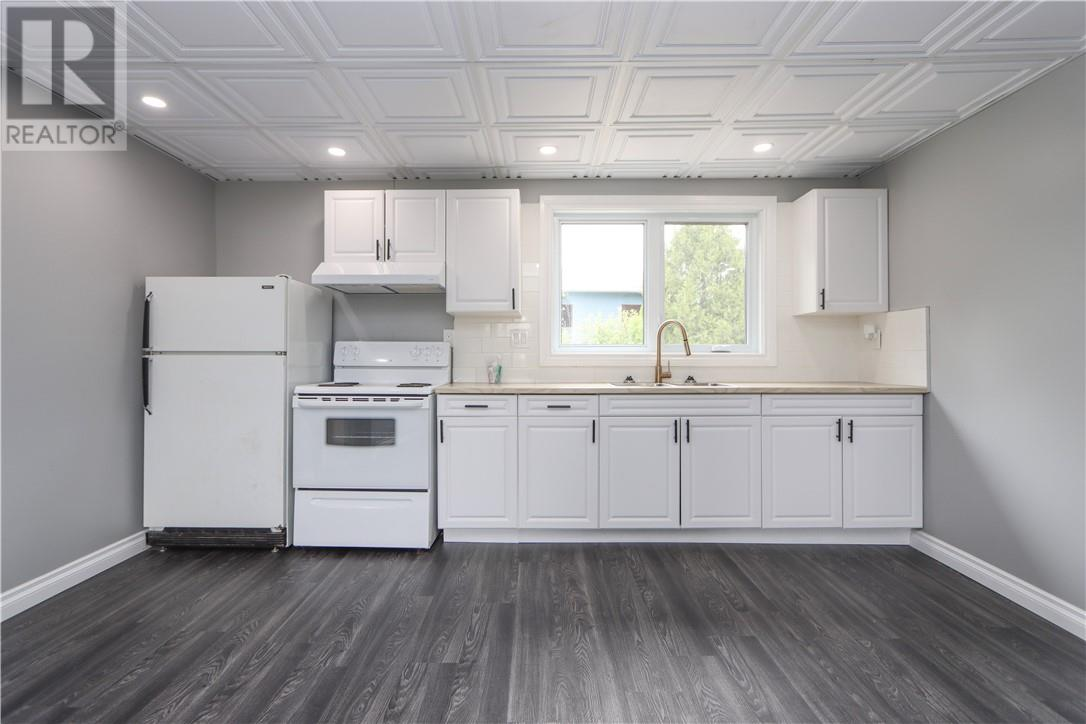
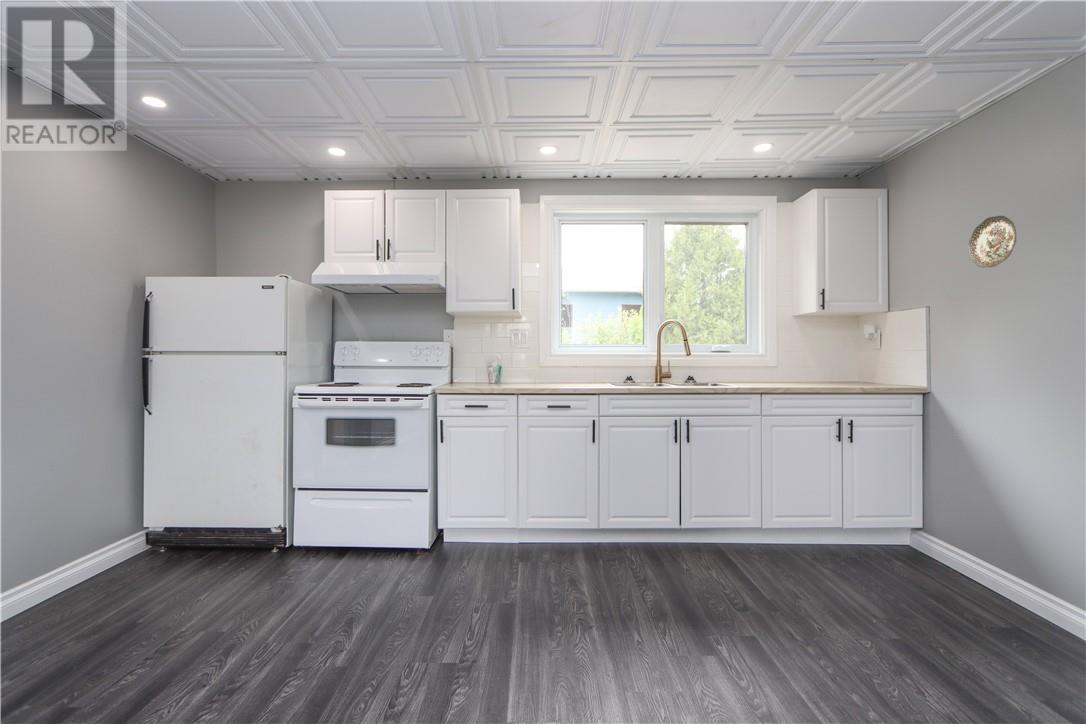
+ decorative plate [967,215,1018,269]
